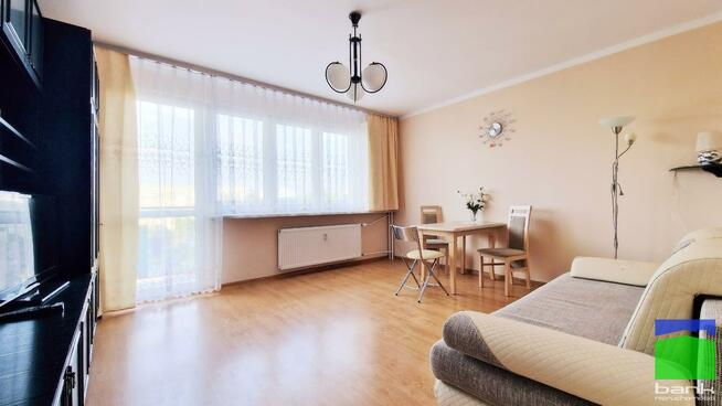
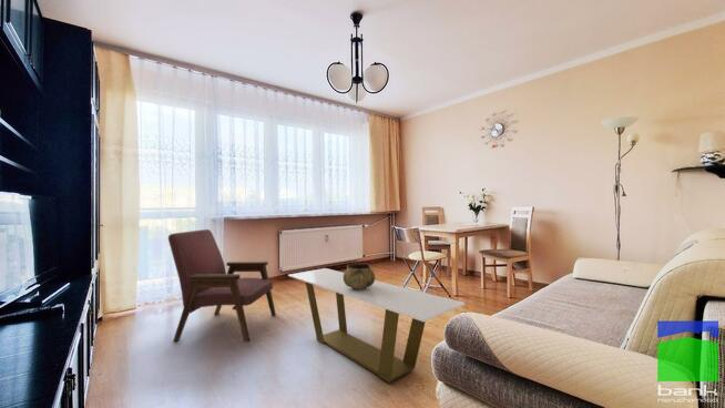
+ decorative bowl [343,263,376,289]
+ armchair [167,228,277,343]
+ coffee table [287,267,466,384]
